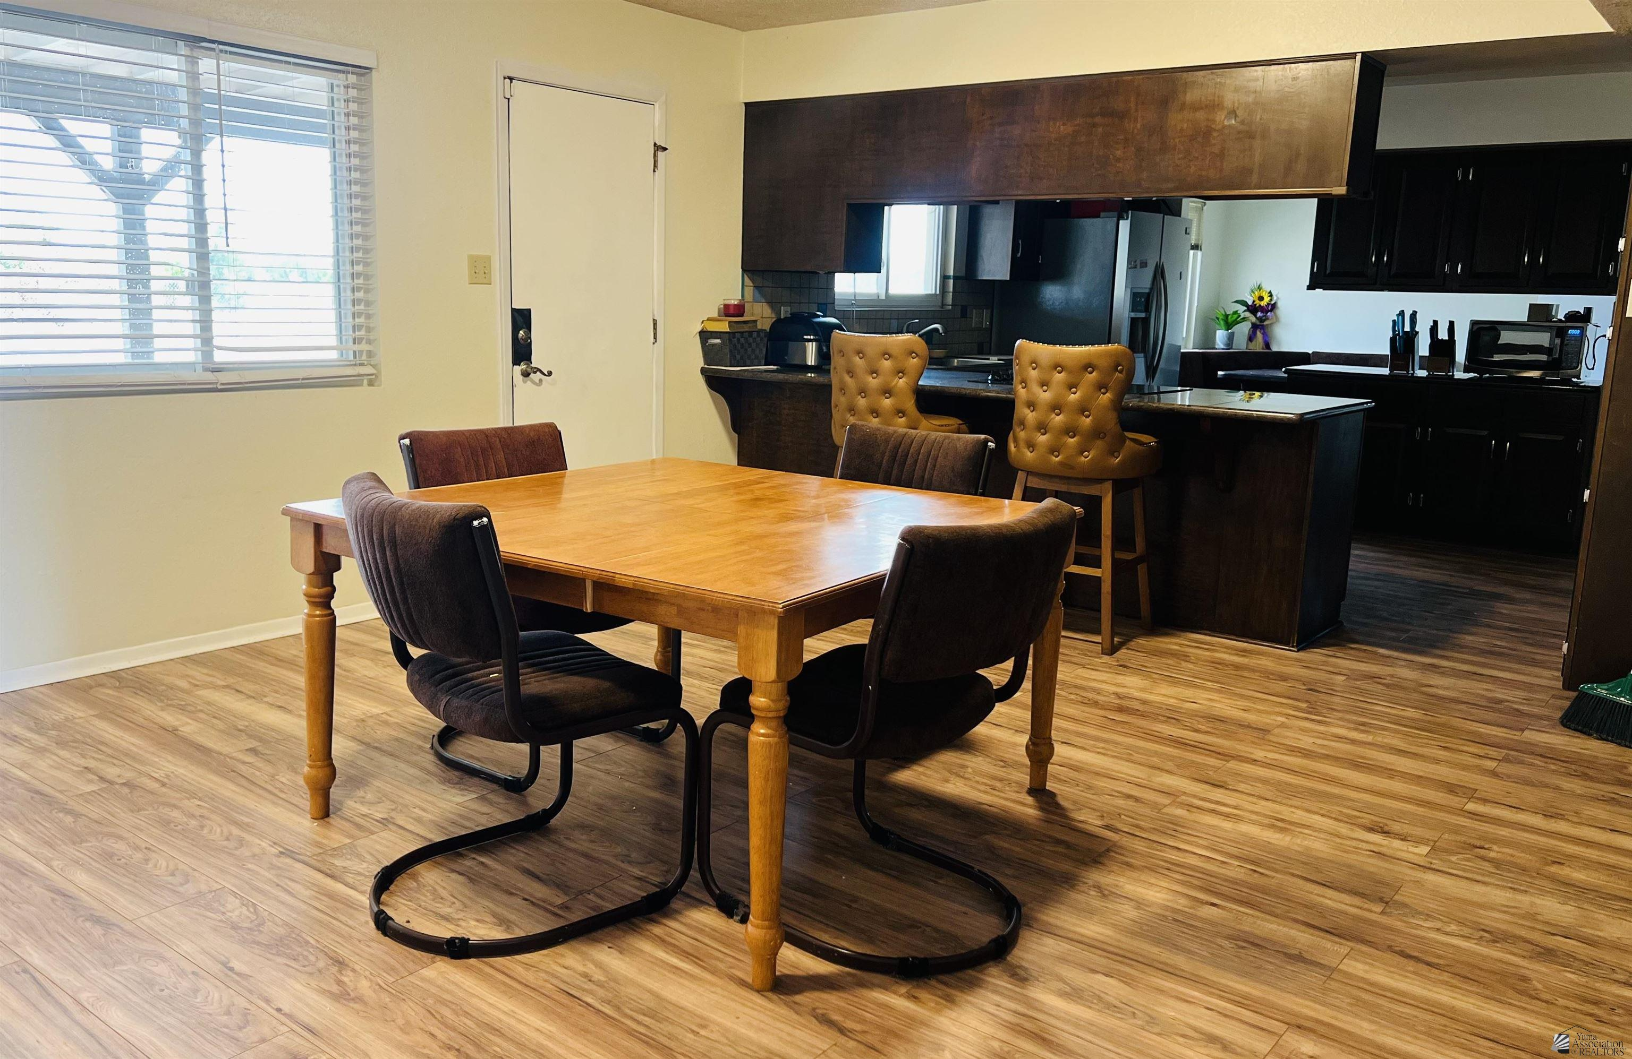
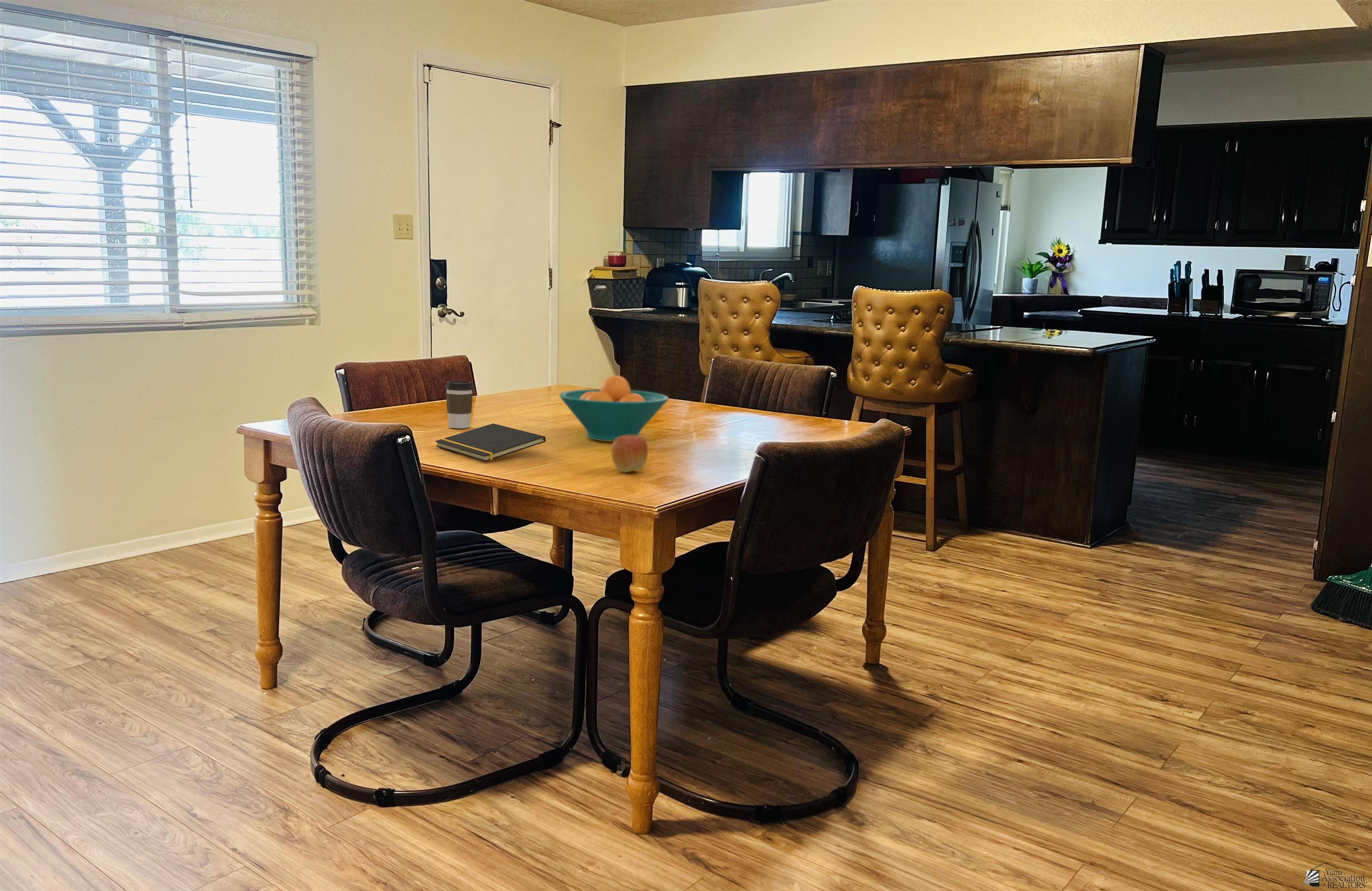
+ notepad [435,423,546,462]
+ fruit bowl [559,375,669,442]
+ apple [611,435,648,473]
+ coffee cup [445,381,474,429]
